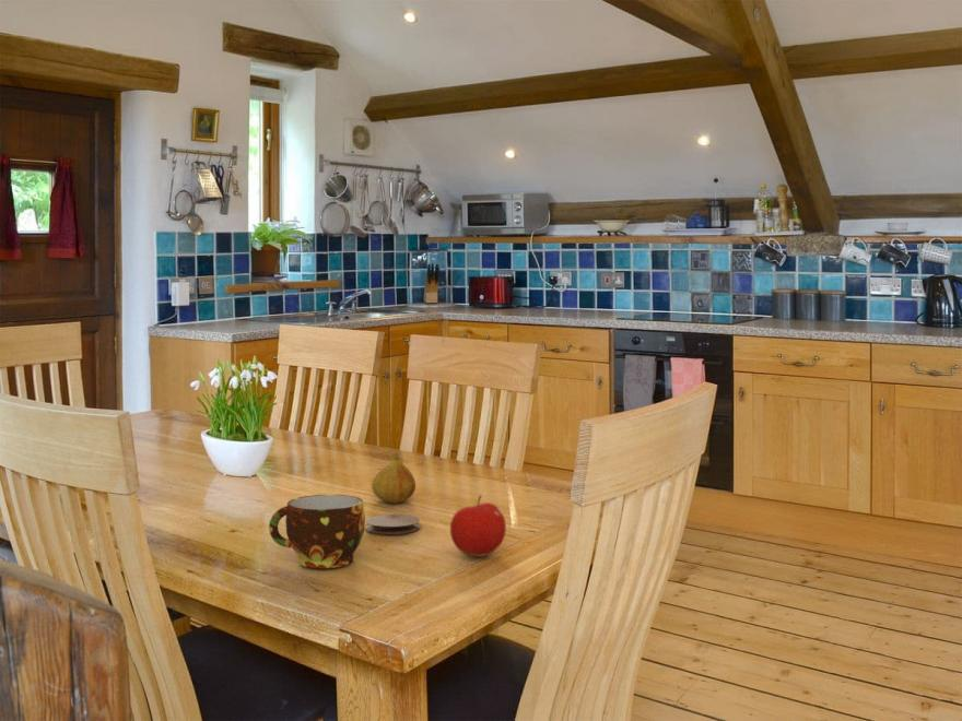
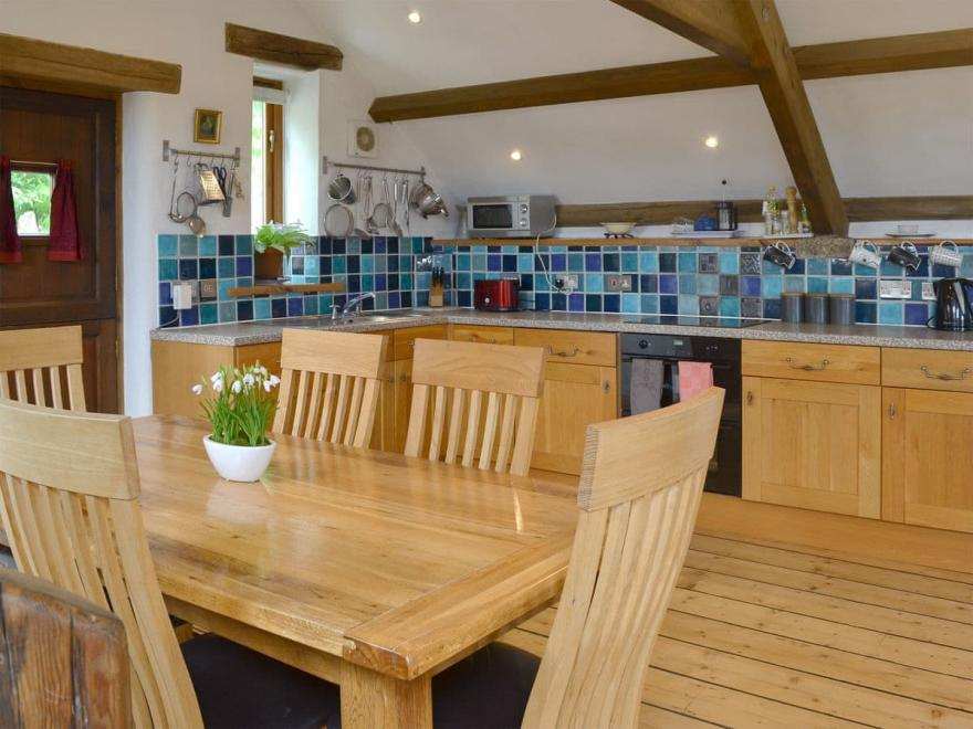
- coaster [365,513,421,535]
- cup [268,494,366,569]
- fruit [449,494,507,557]
- fruit [371,451,417,504]
